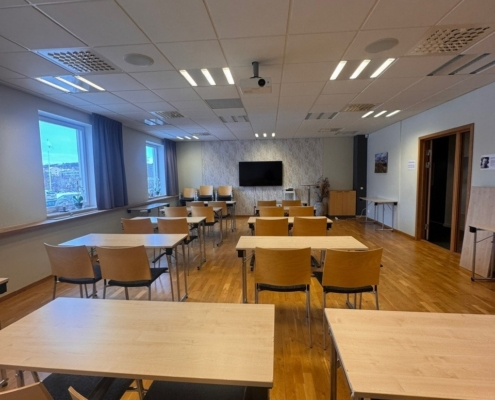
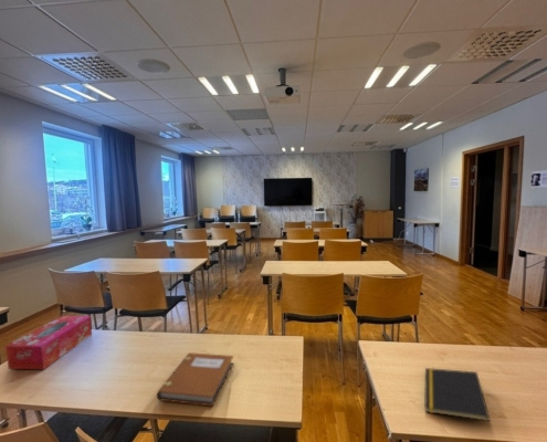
+ notebook [156,351,234,407]
+ tissue box [4,315,93,370]
+ notepad [423,367,491,422]
